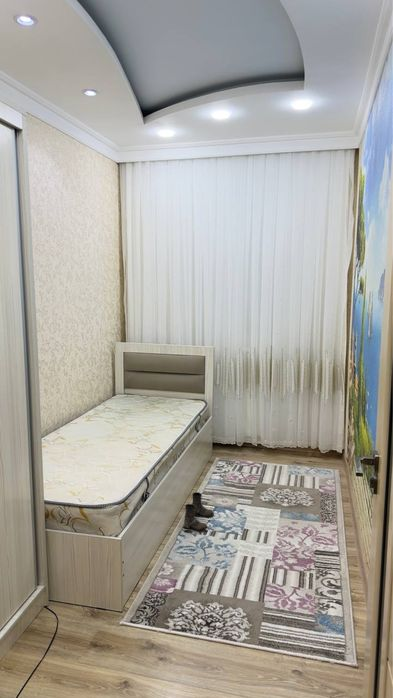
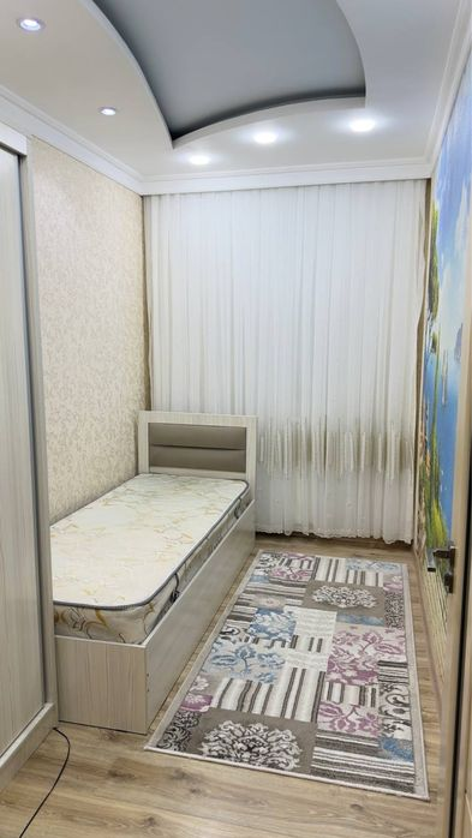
- boots [183,491,215,531]
